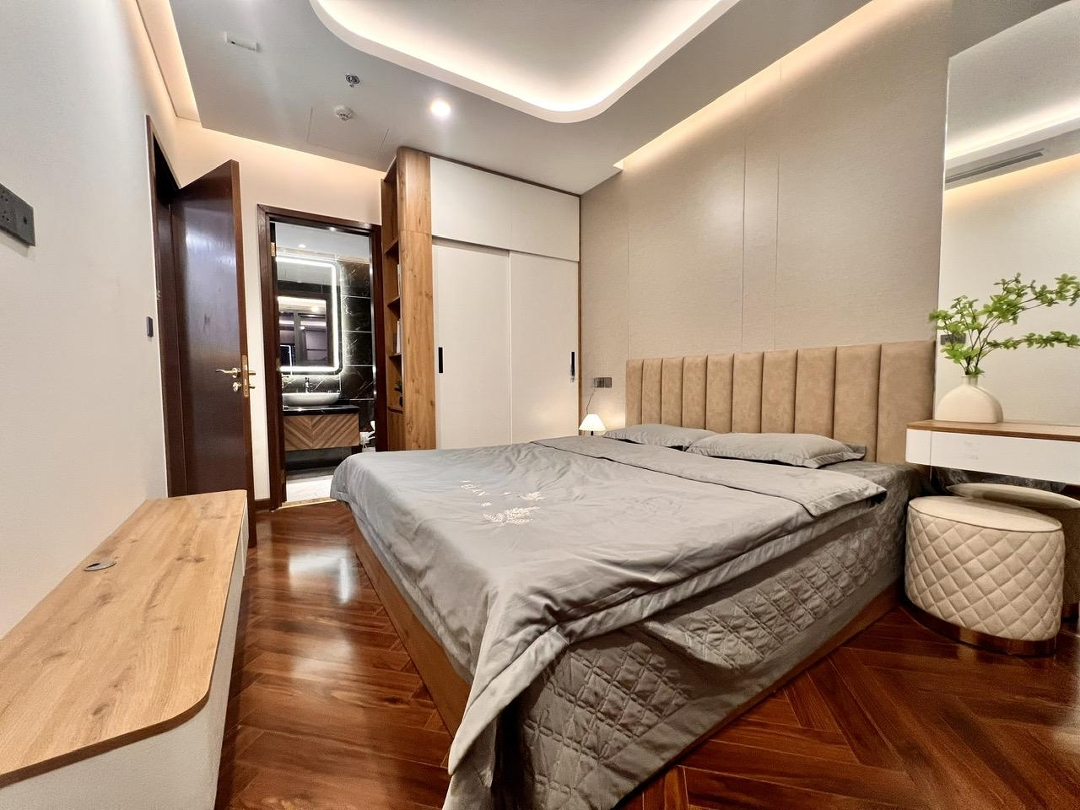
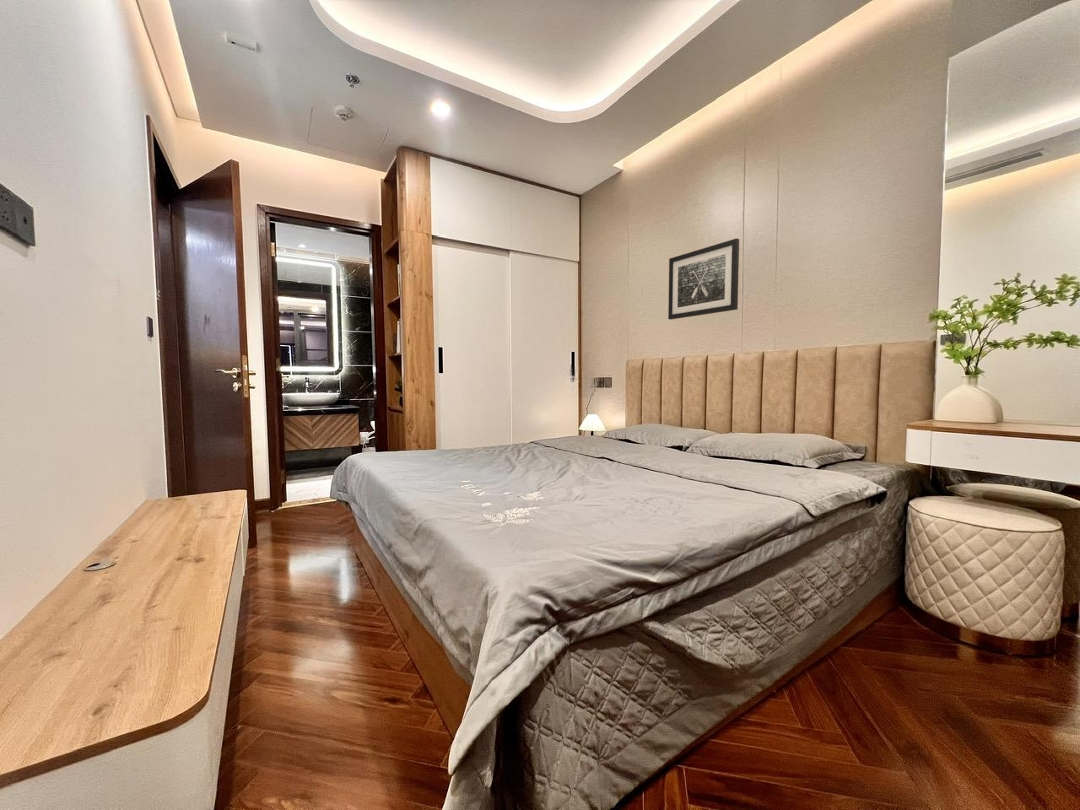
+ wall art [667,237,740,321]
